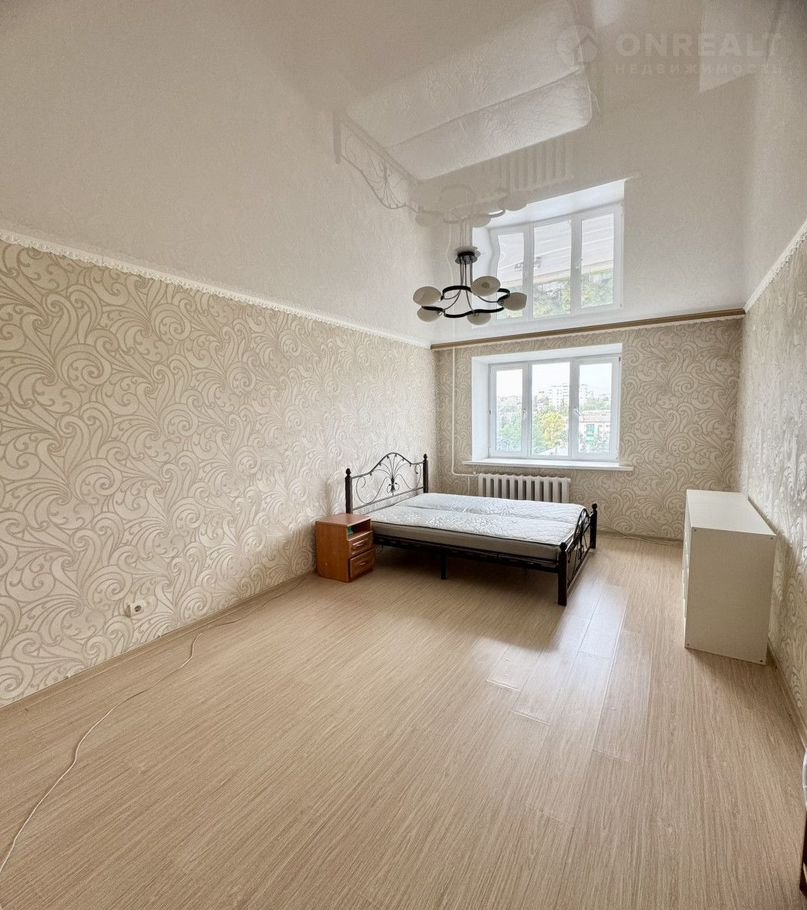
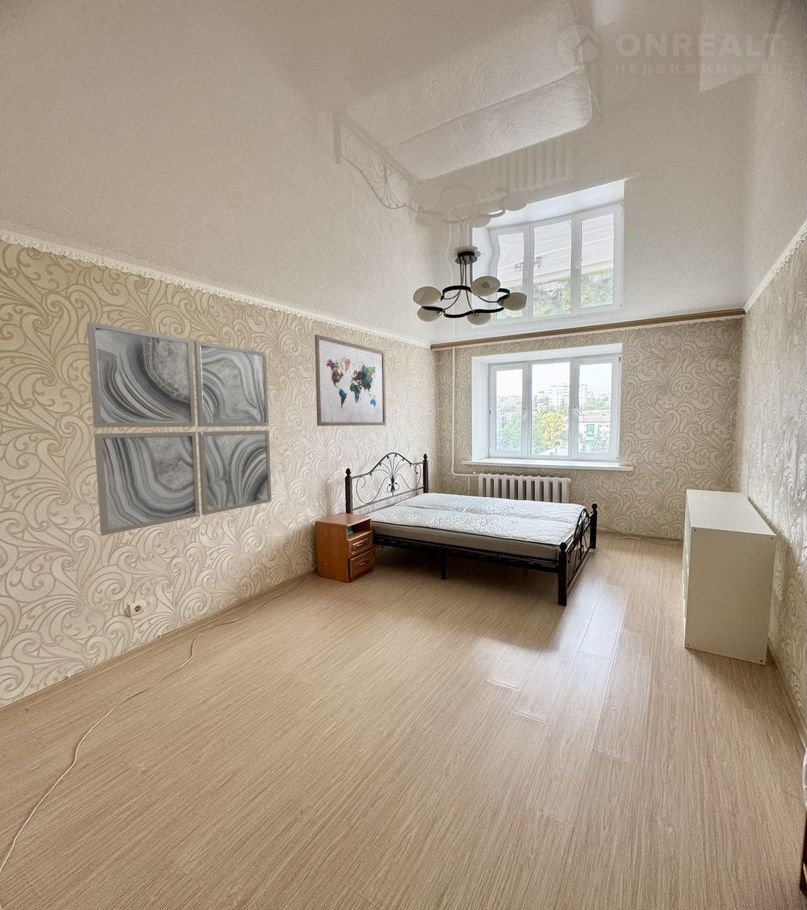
+ wall art [314,333,387,427]
+ wall art [86,321,272,536]
